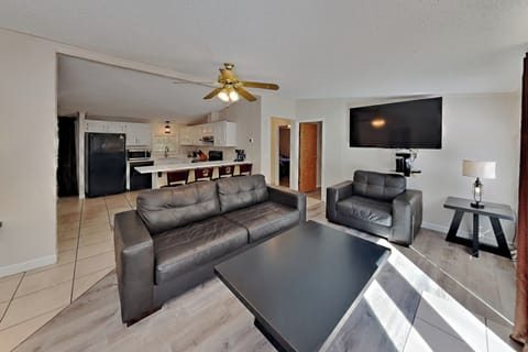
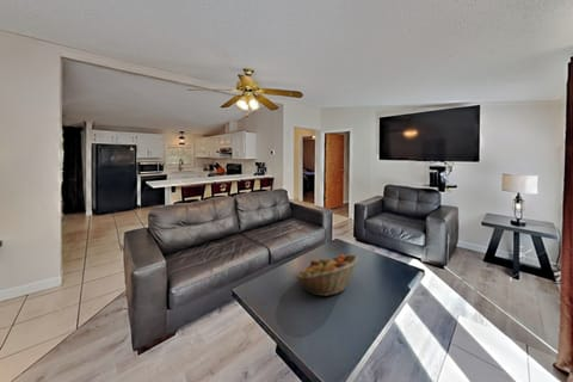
+ fruit basket [295,253,359,297]
